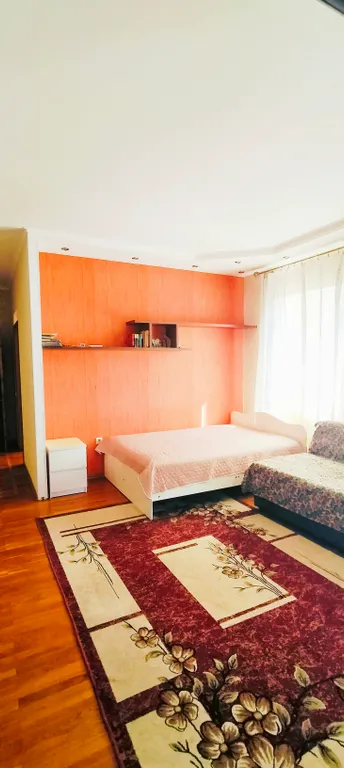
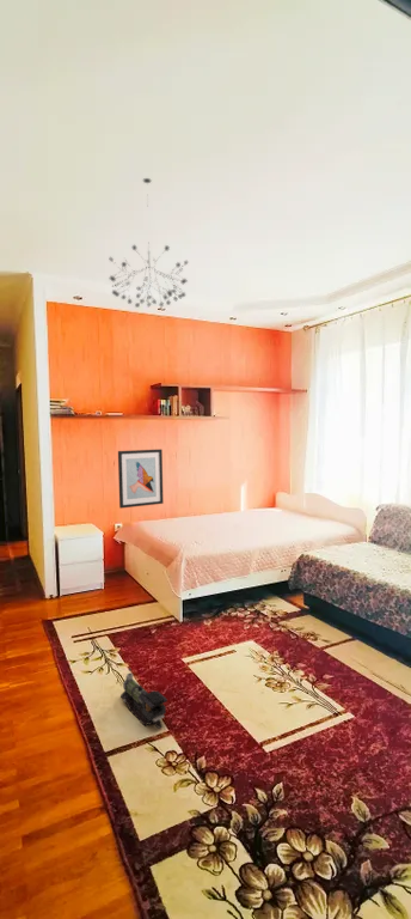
+ toy train [119,667,168,730]
+ wall art [117,448,165,510]
+ chandelier [108,177,189,309]
